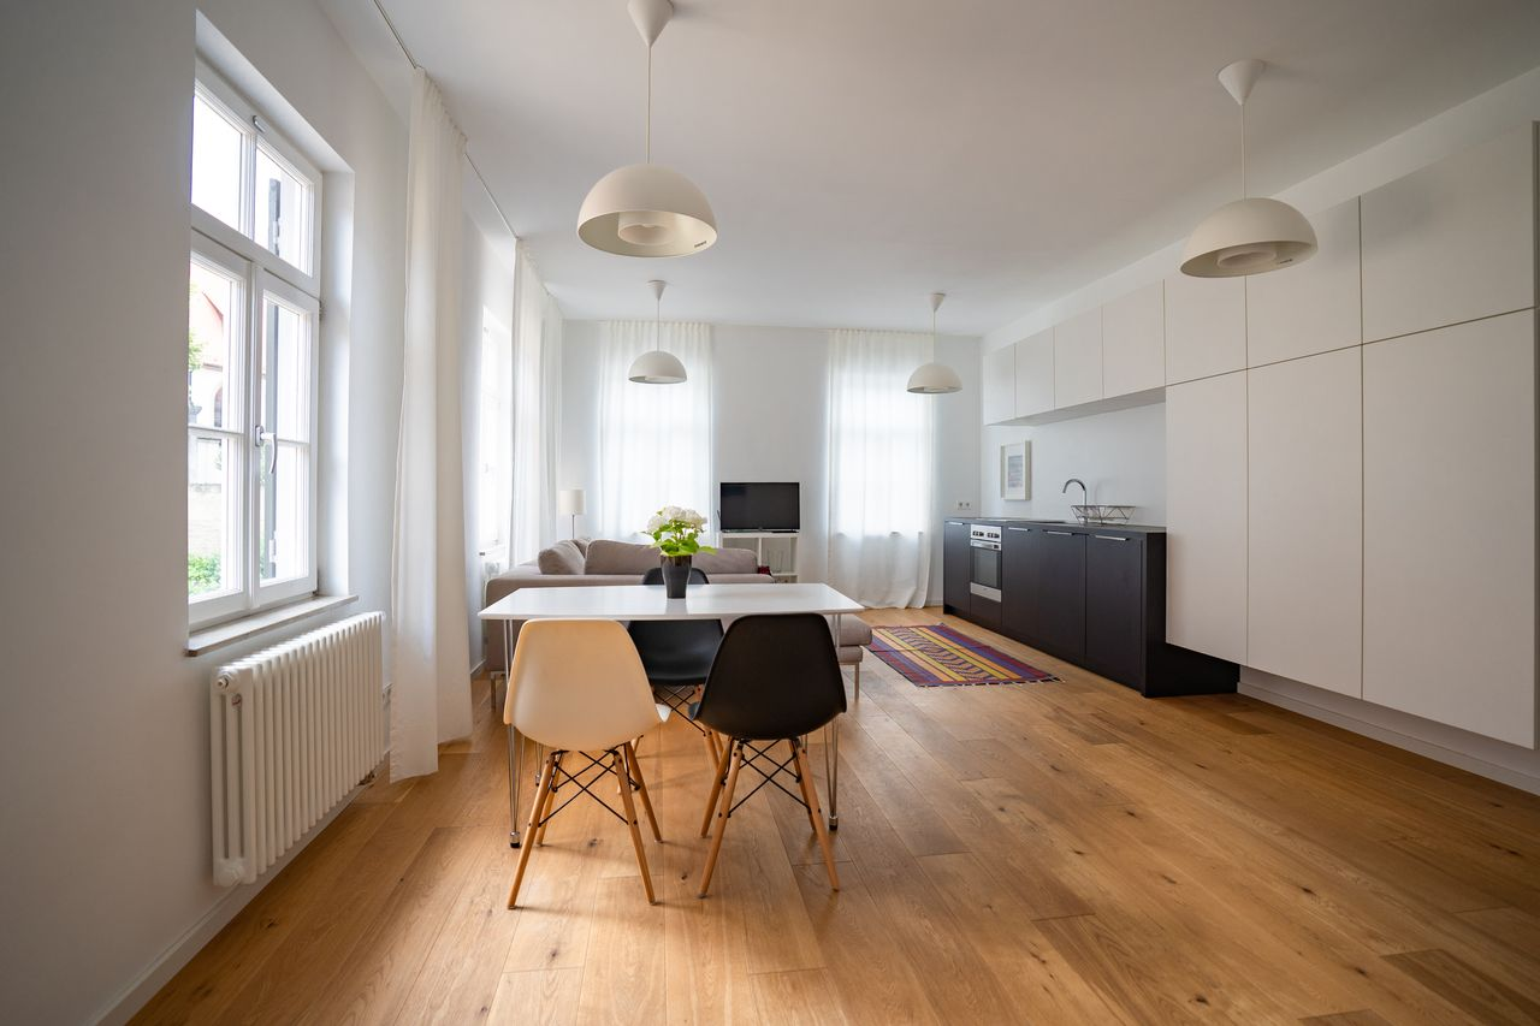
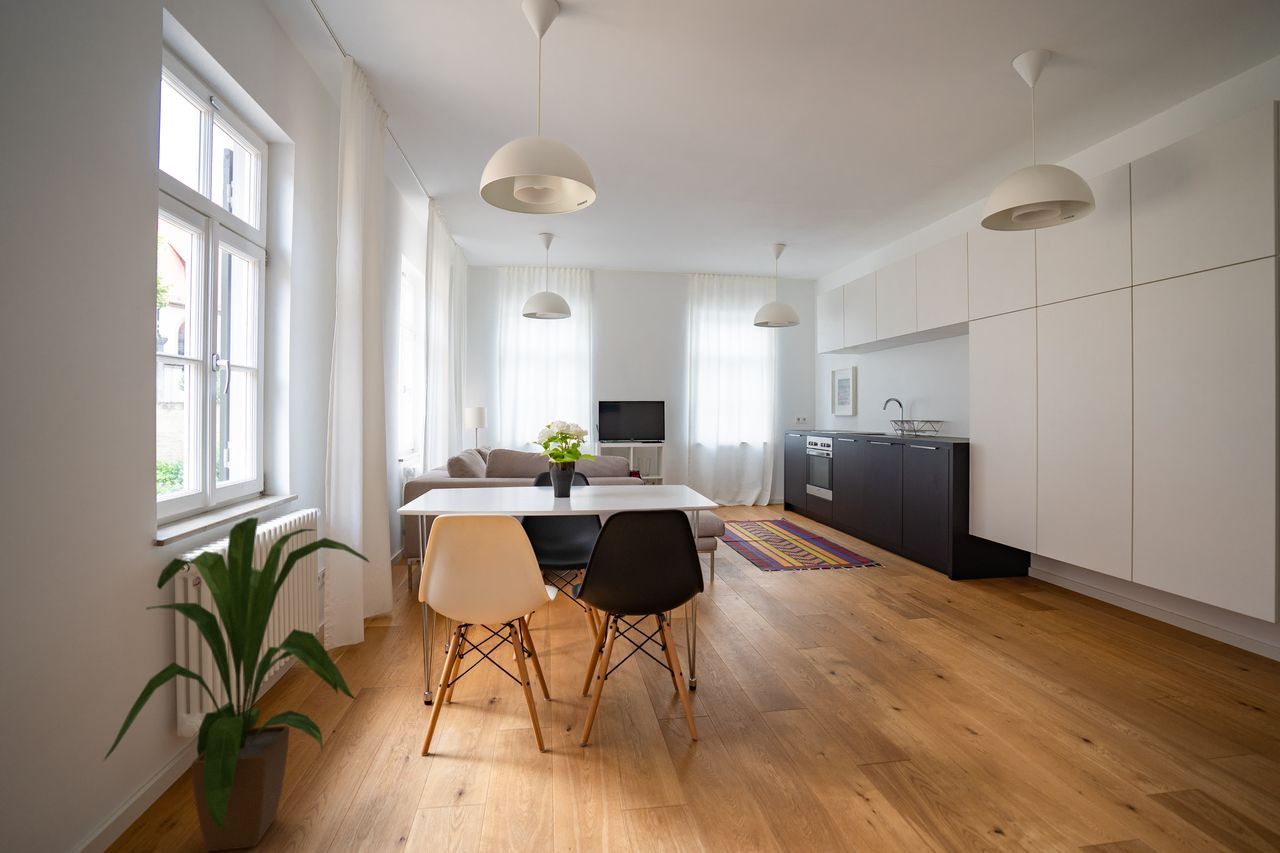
+ house plant [102,516,371,852]
